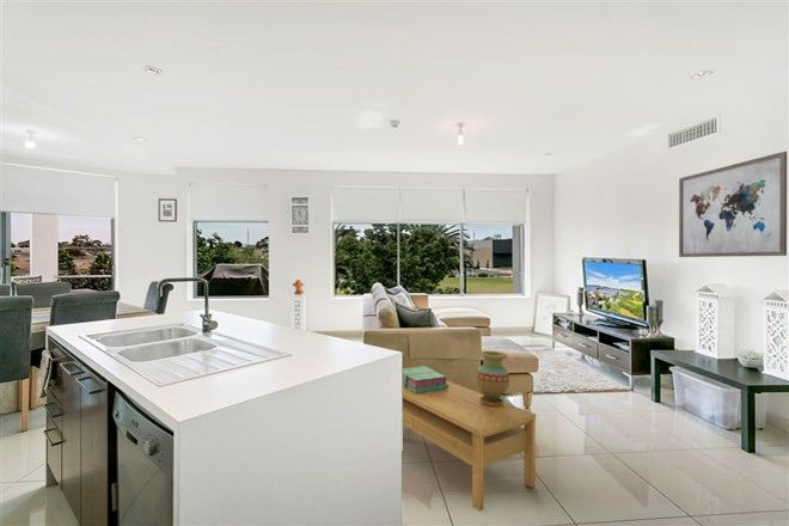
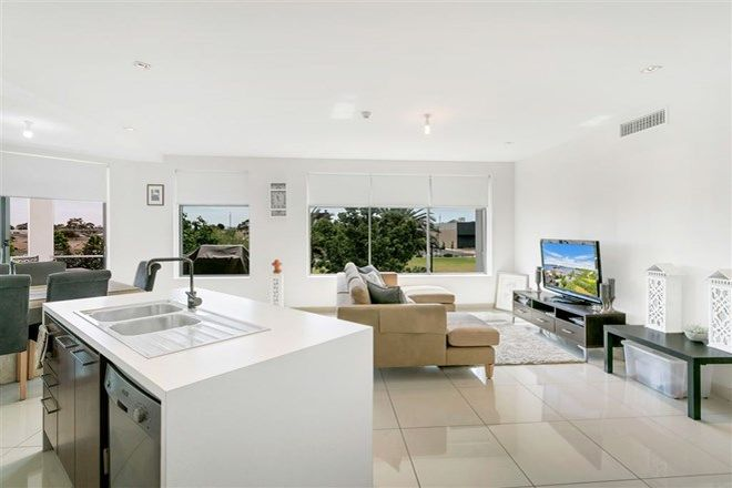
- vase [475,350,510,406]
- stack of books [403,365,448,395]
- coffee table [402,379,537,512]
- wall art [678,151,788,258]
